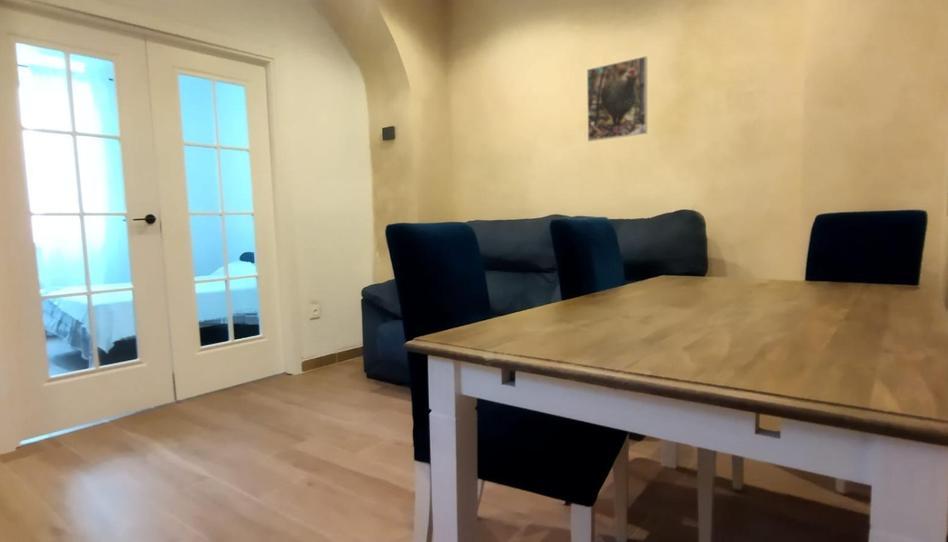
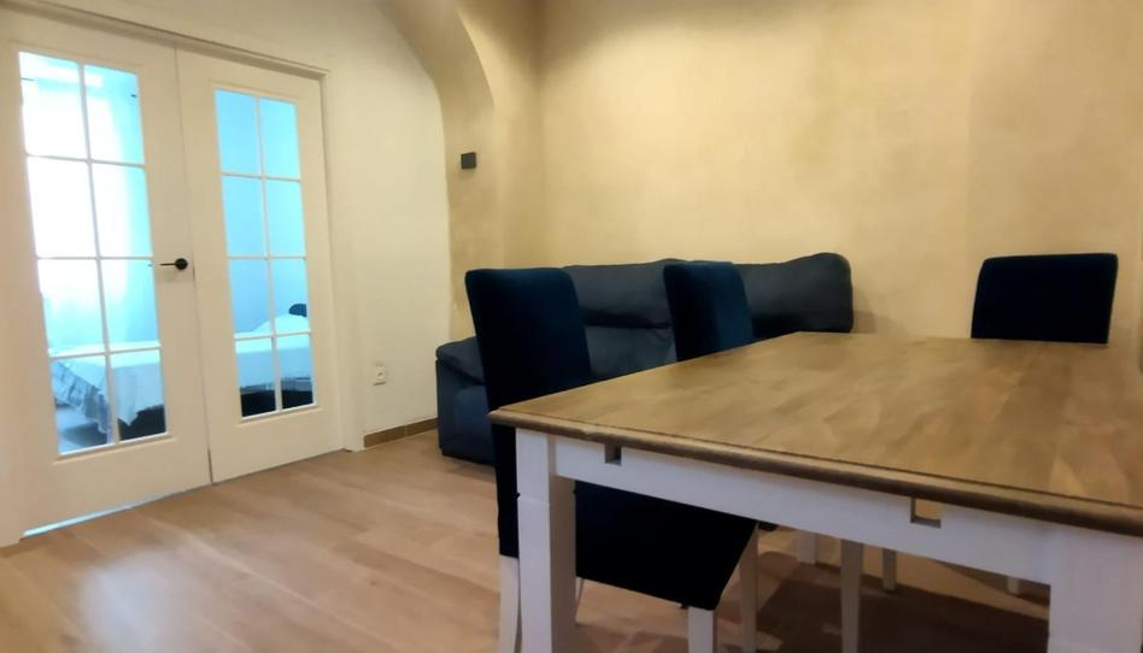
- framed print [586,55,648,142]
